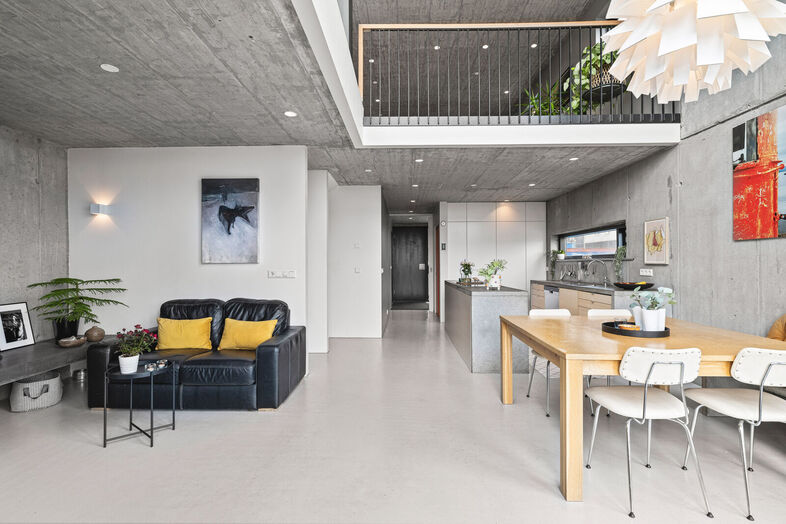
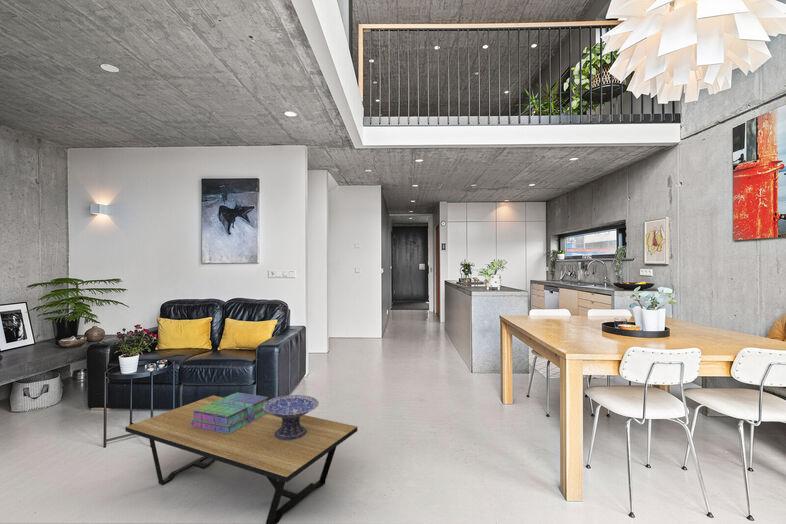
+ stack of books [191,392,269,434]
+ coffee table [124,395,358,524]
+ decorative bowl [263,394,320,440]
